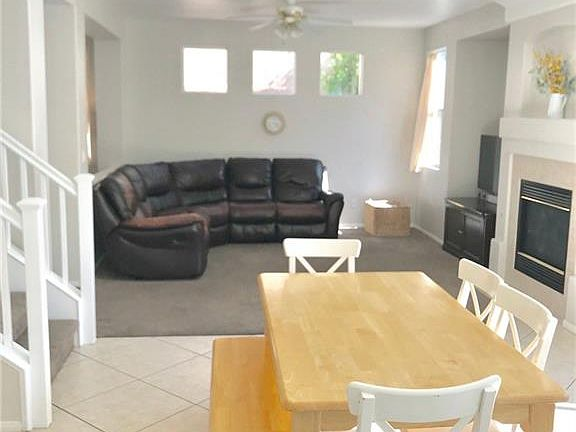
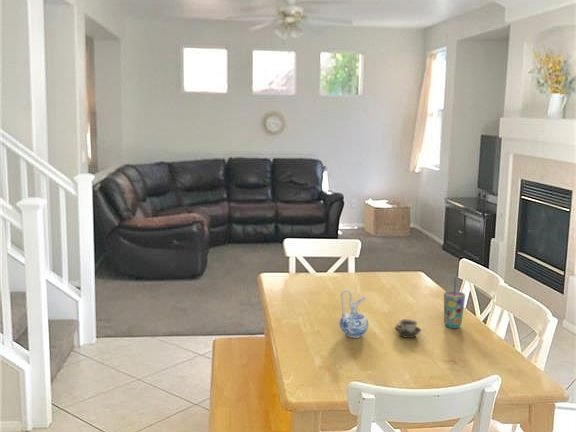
+ cup [394,318,422,339]
+ cup [443,276,466,329]
+ ceramic pitcher [339,288,369,339]
